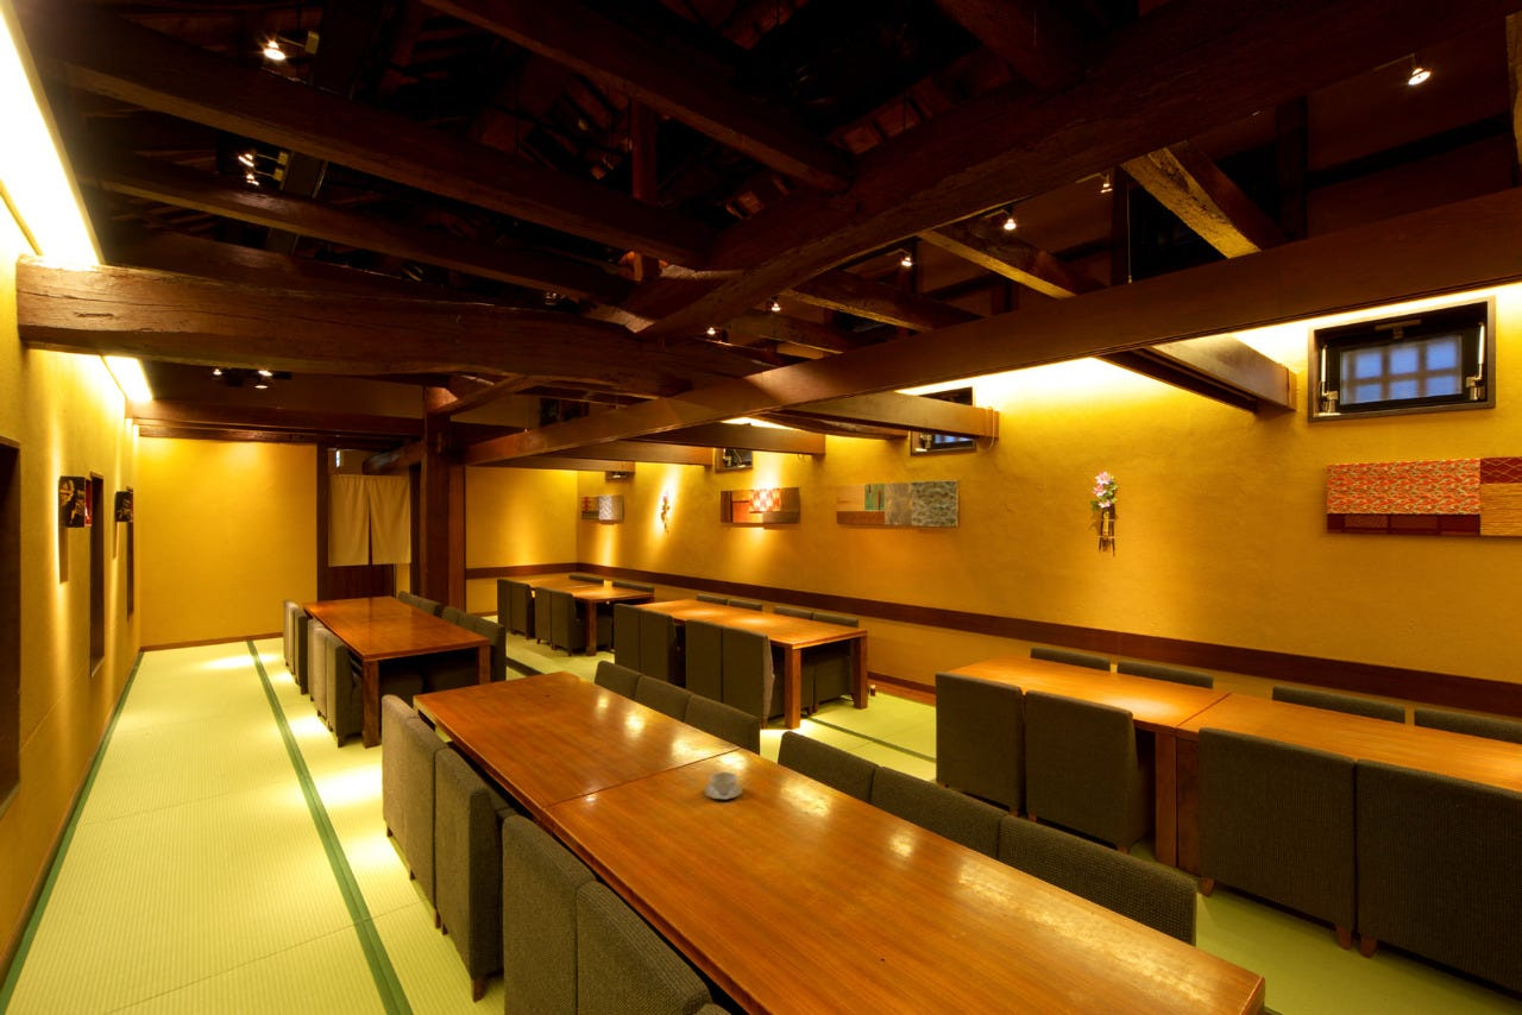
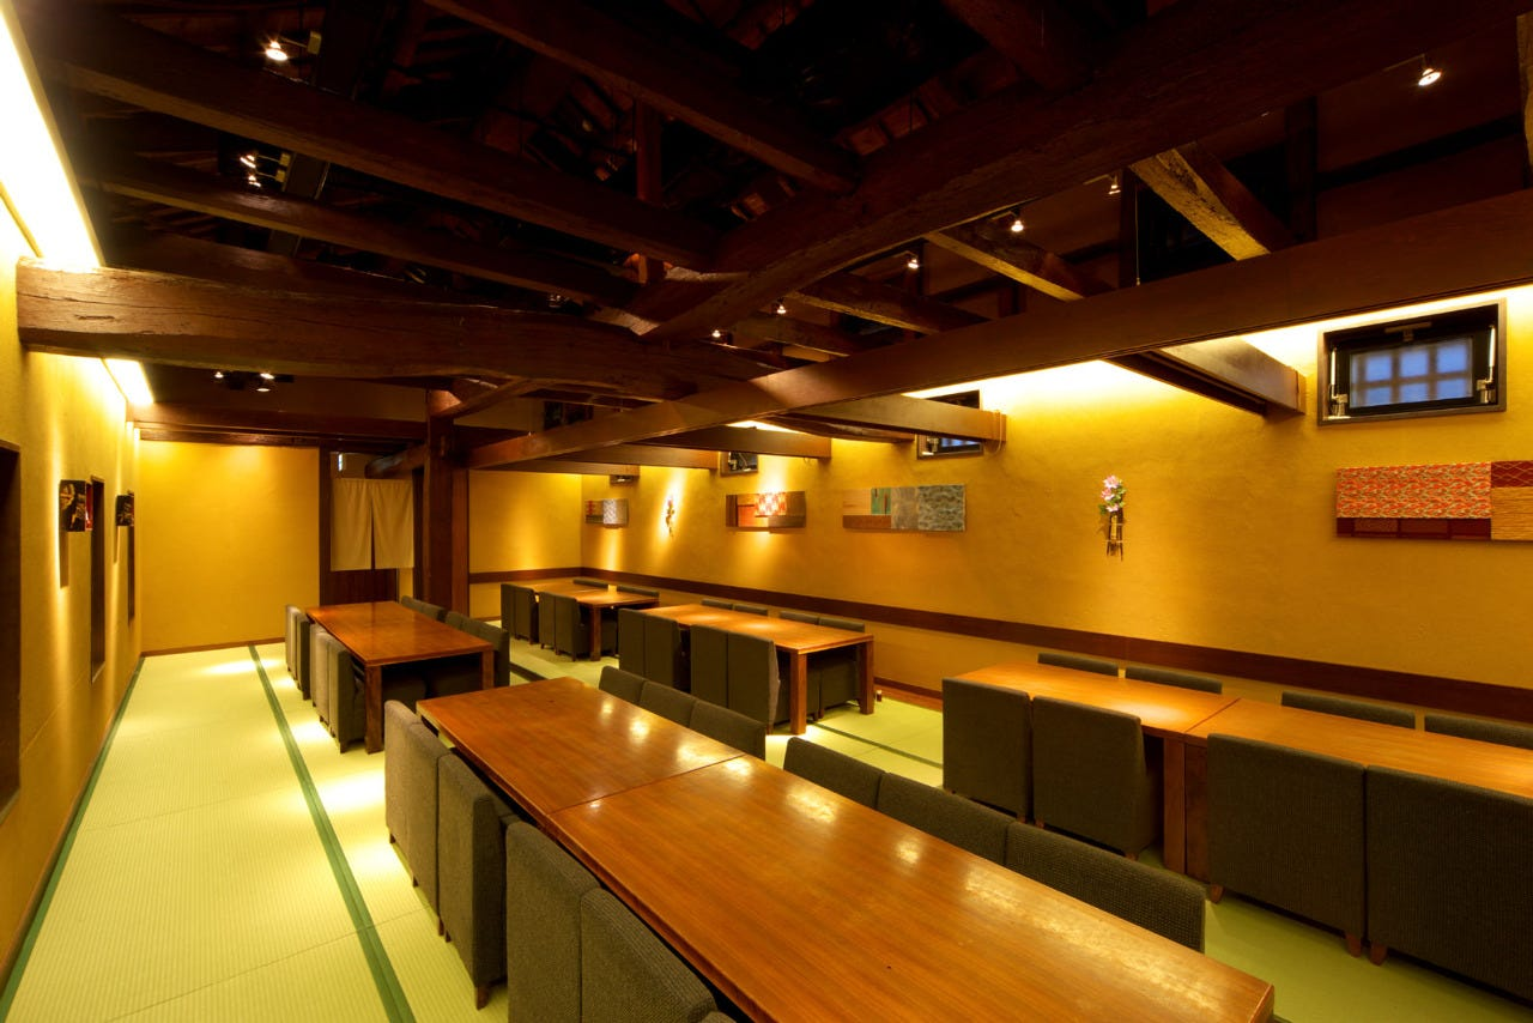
- chinaware [703,771,744,800]
